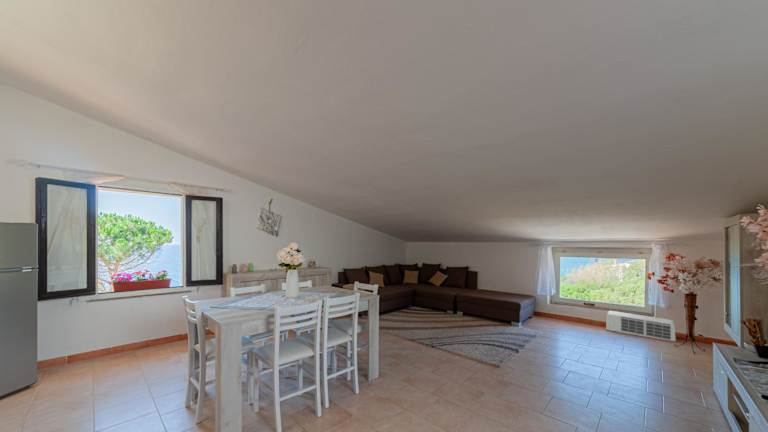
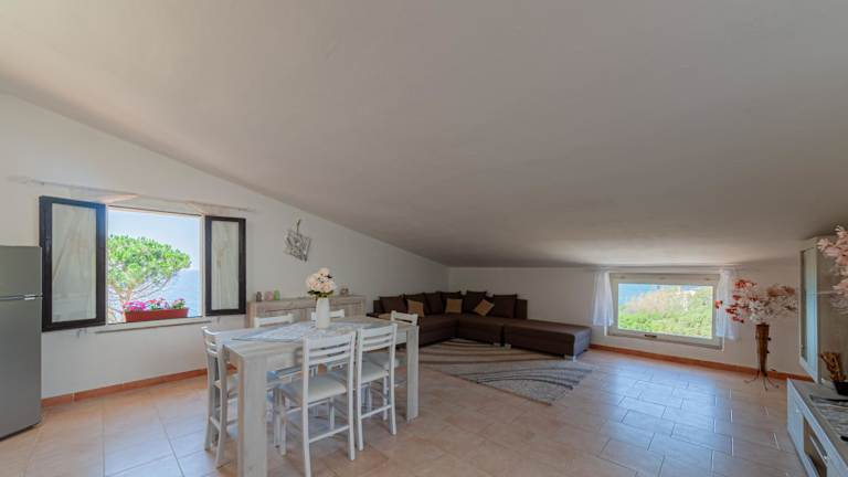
- air conditioner [605,310,677,342]
